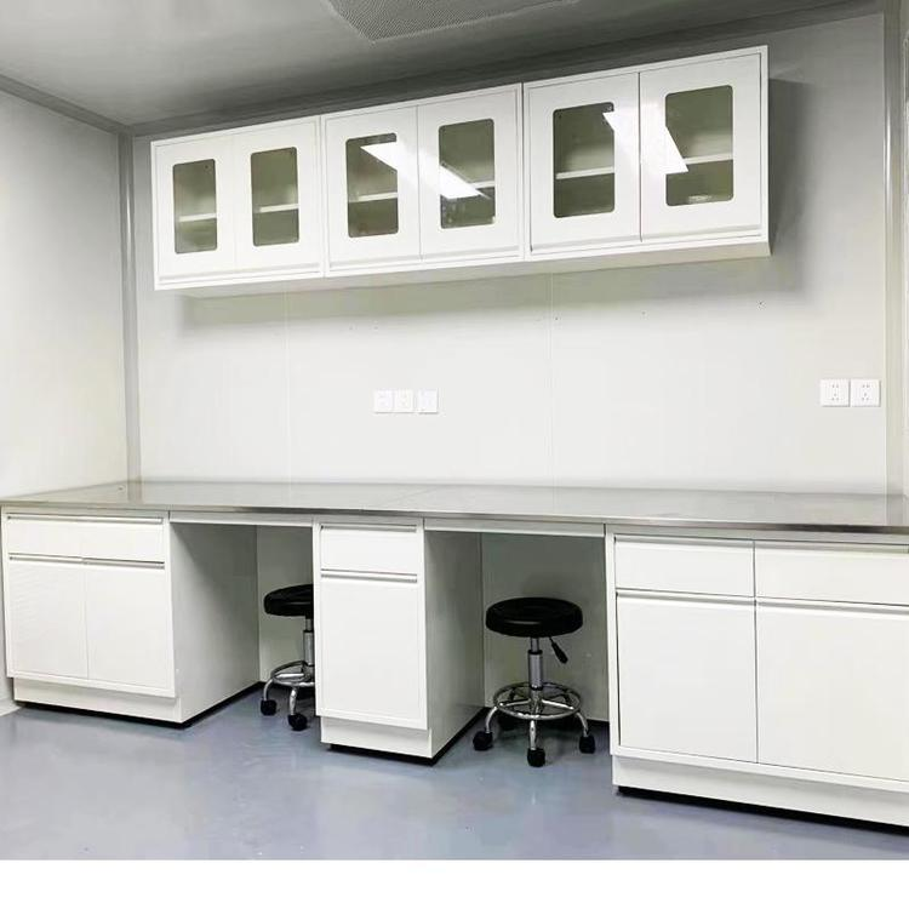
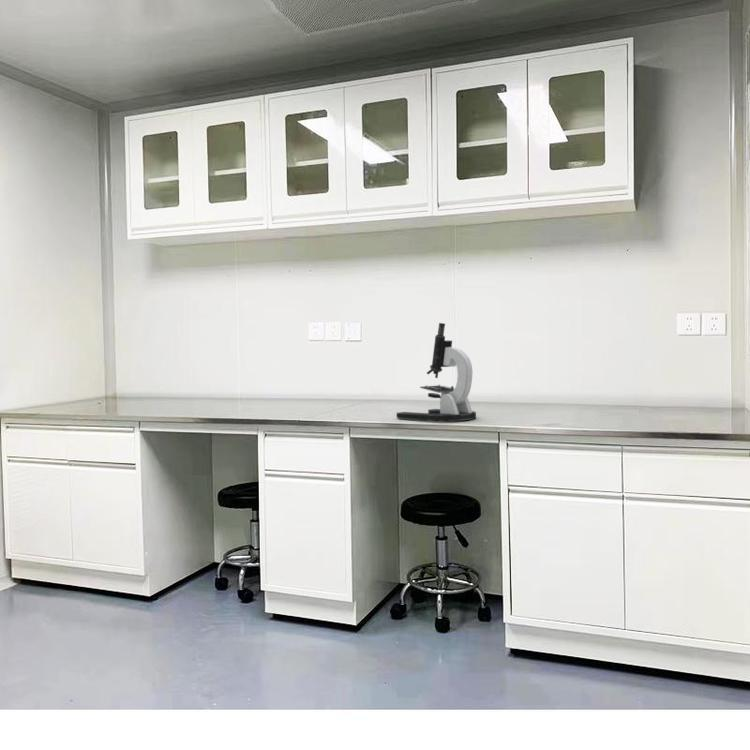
+ microscope [396,322,477,422]
